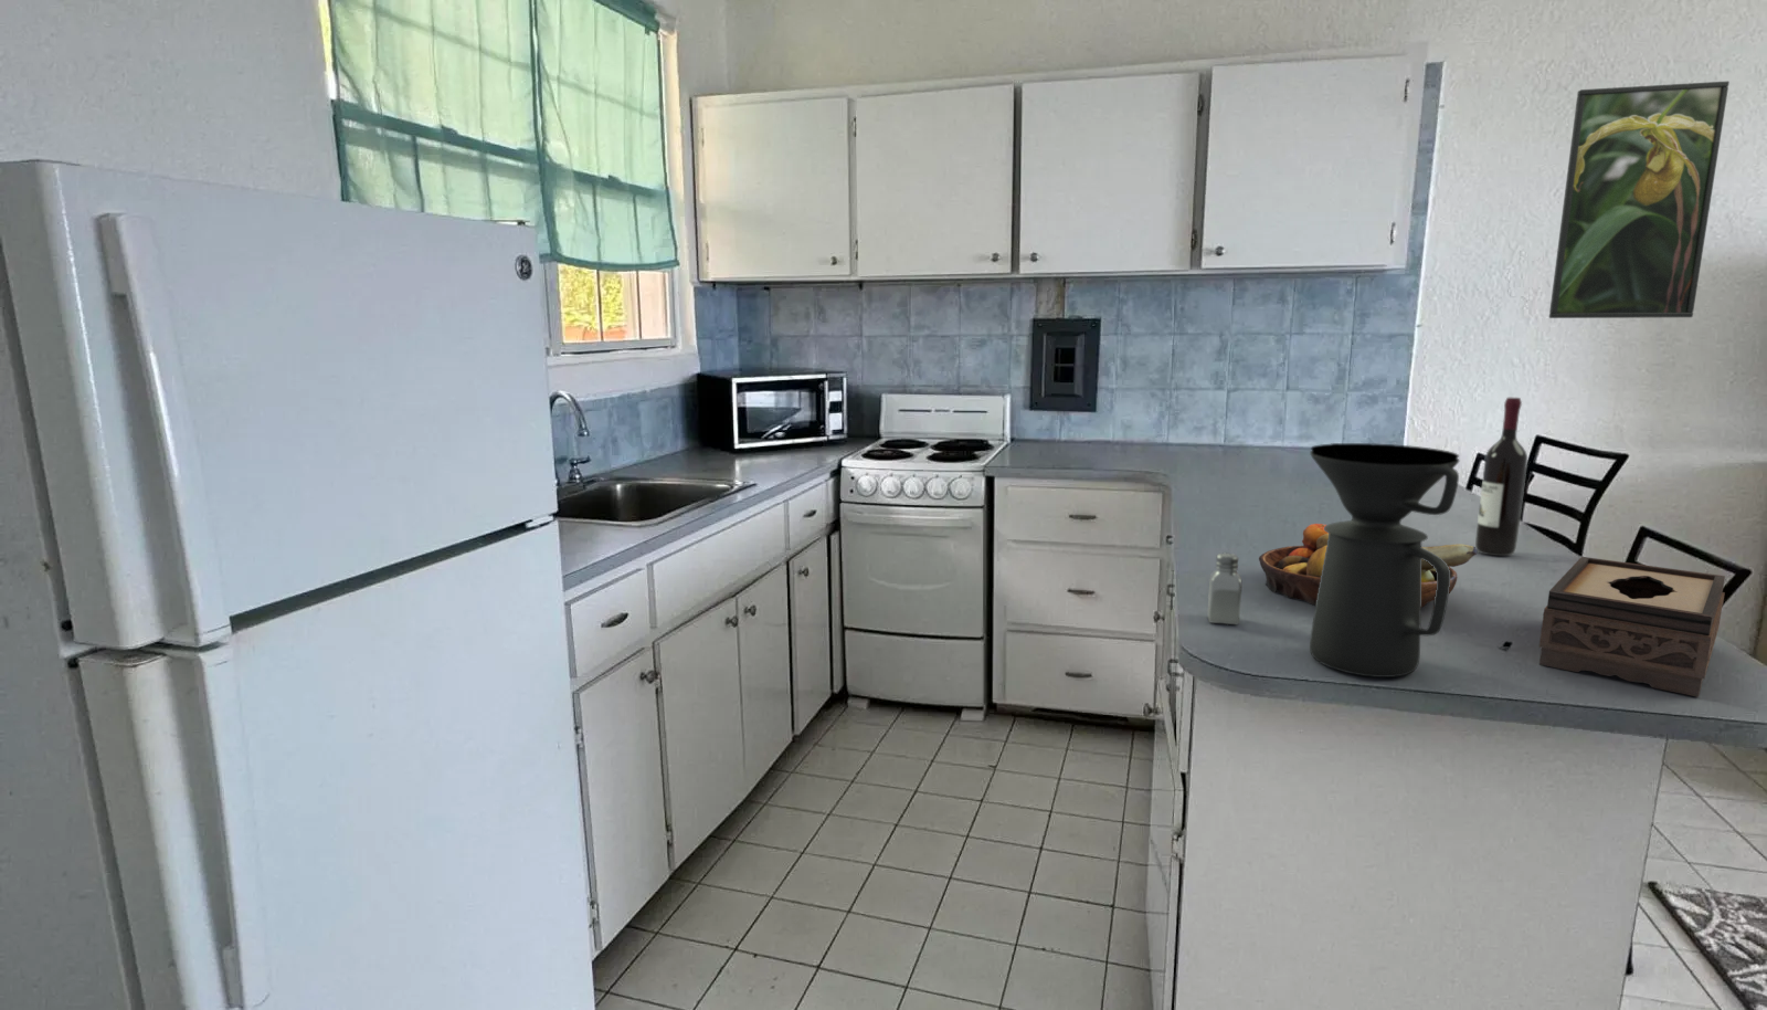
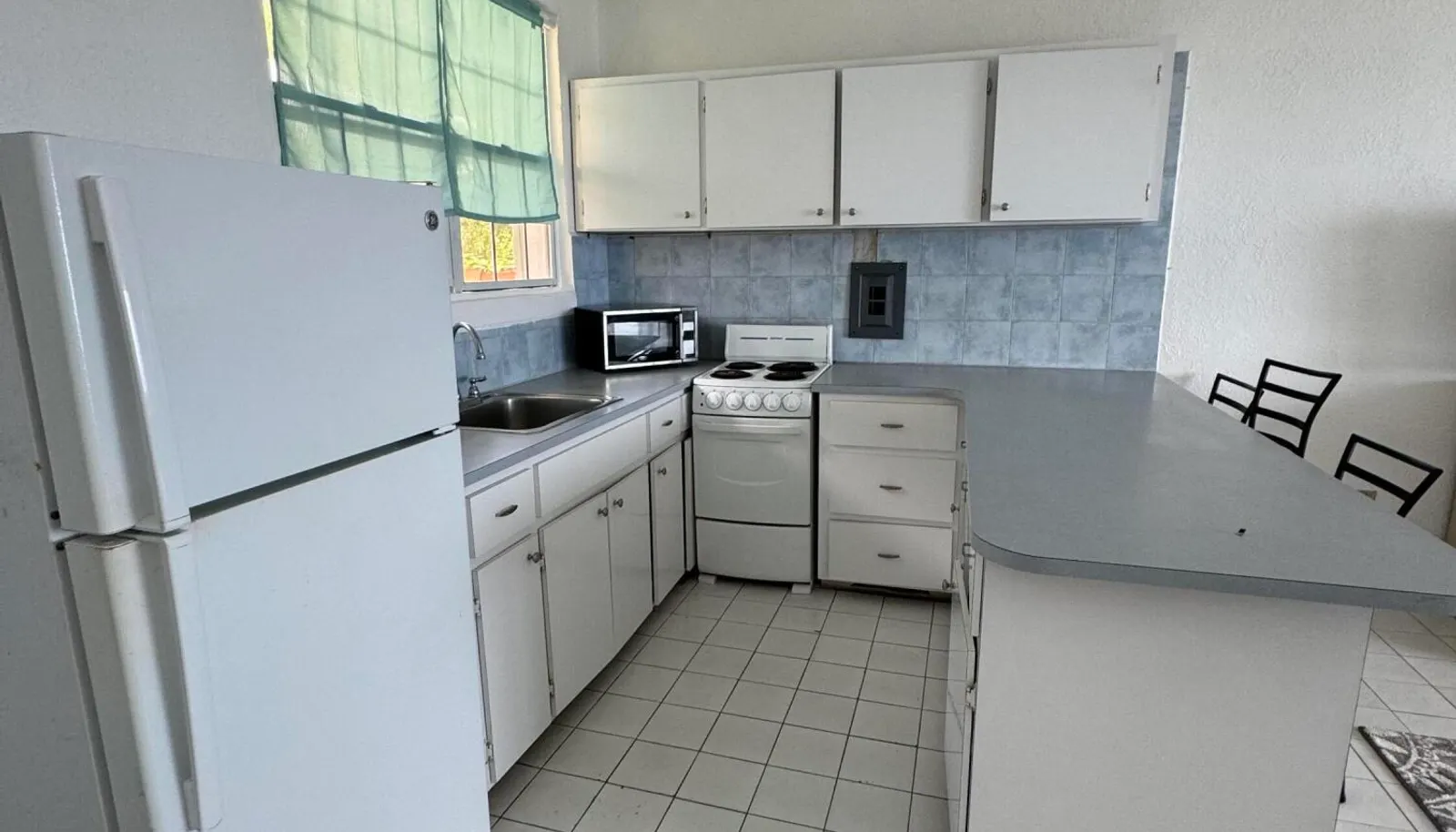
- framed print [1549,80,1731,319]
- wine bottle [1475,397,1528,557]
- saltshaker [1208,552,1243,625]
- fruit bowl [1257,523,1478,609]
- tissue box [1539,556,1726,698]
- coffee maker [1308,442,1461,679]
